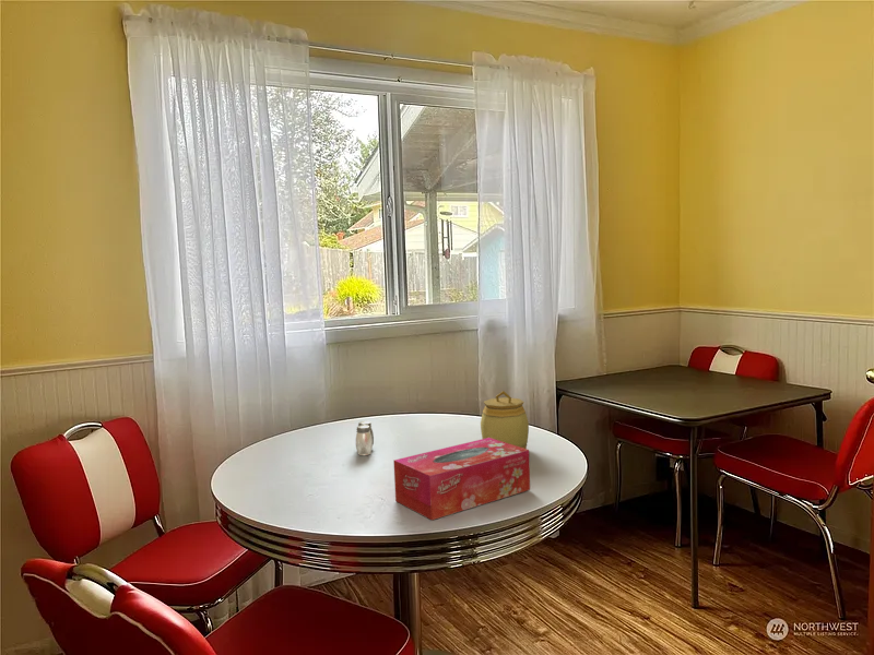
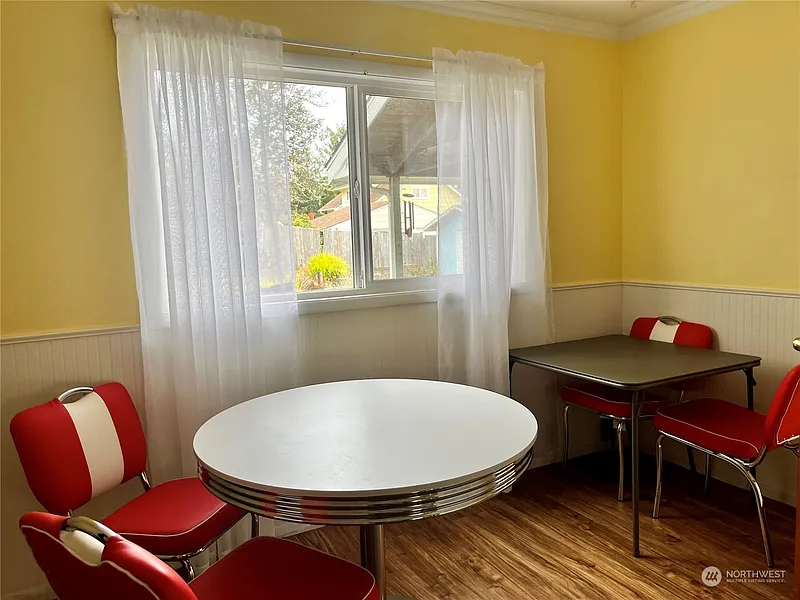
- tissue box [392,438,531,521]
- jar [480,390,530,449]
- salt and pepper shaker [355,420,375,456]
